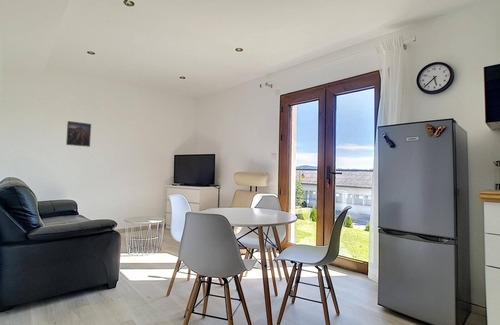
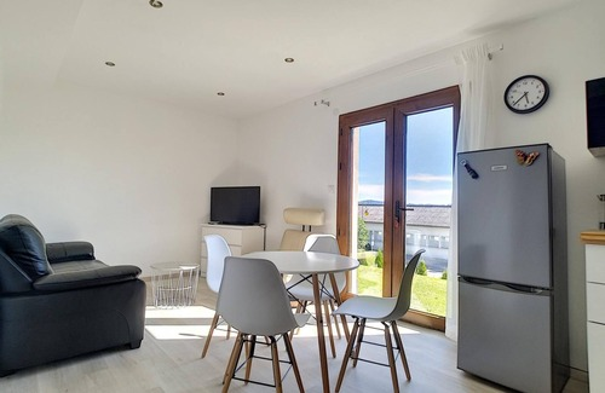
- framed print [65,120,92,148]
